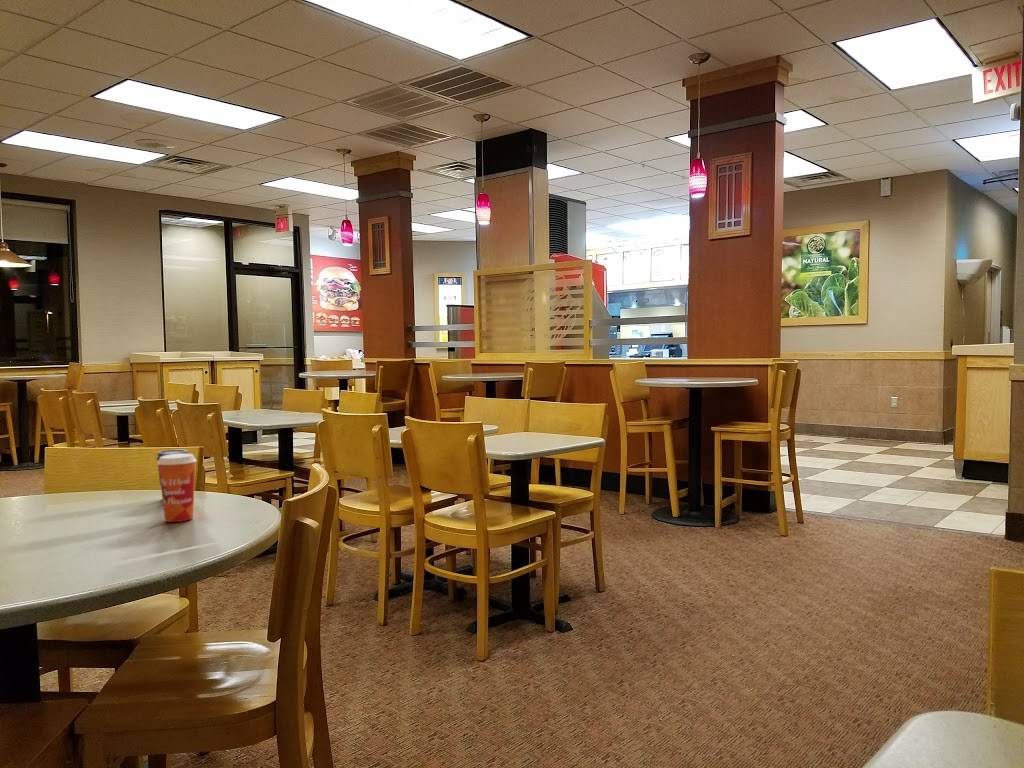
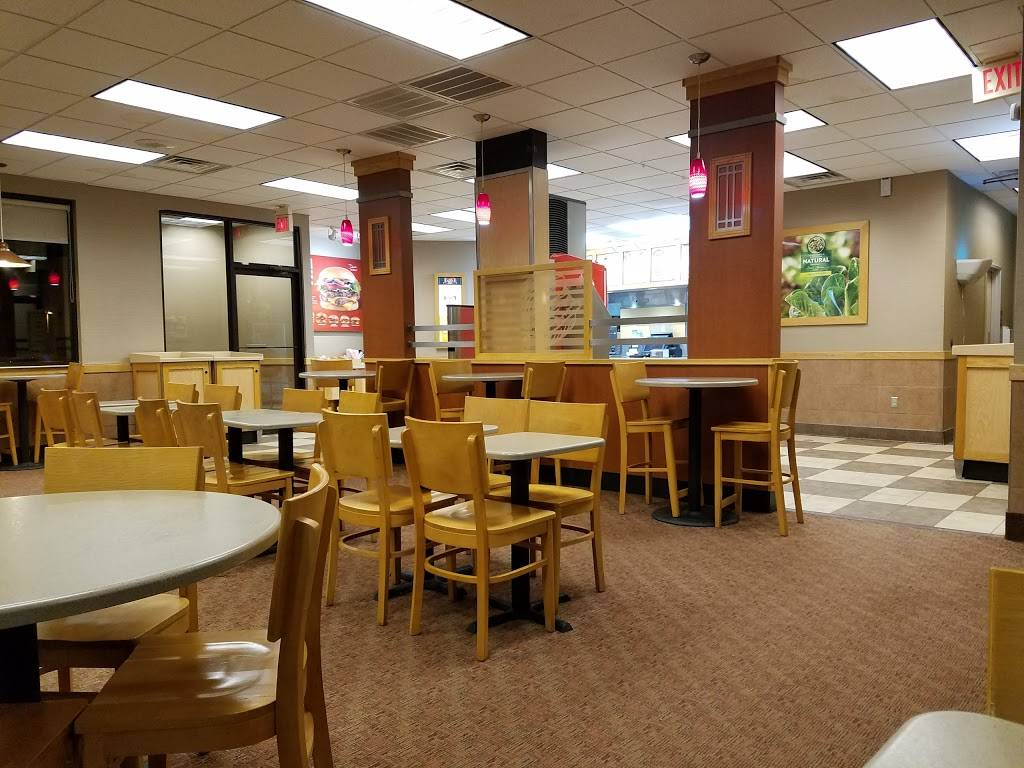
- paper cup [157,453,198,523]
- coffee cup [156,449,189,501]
